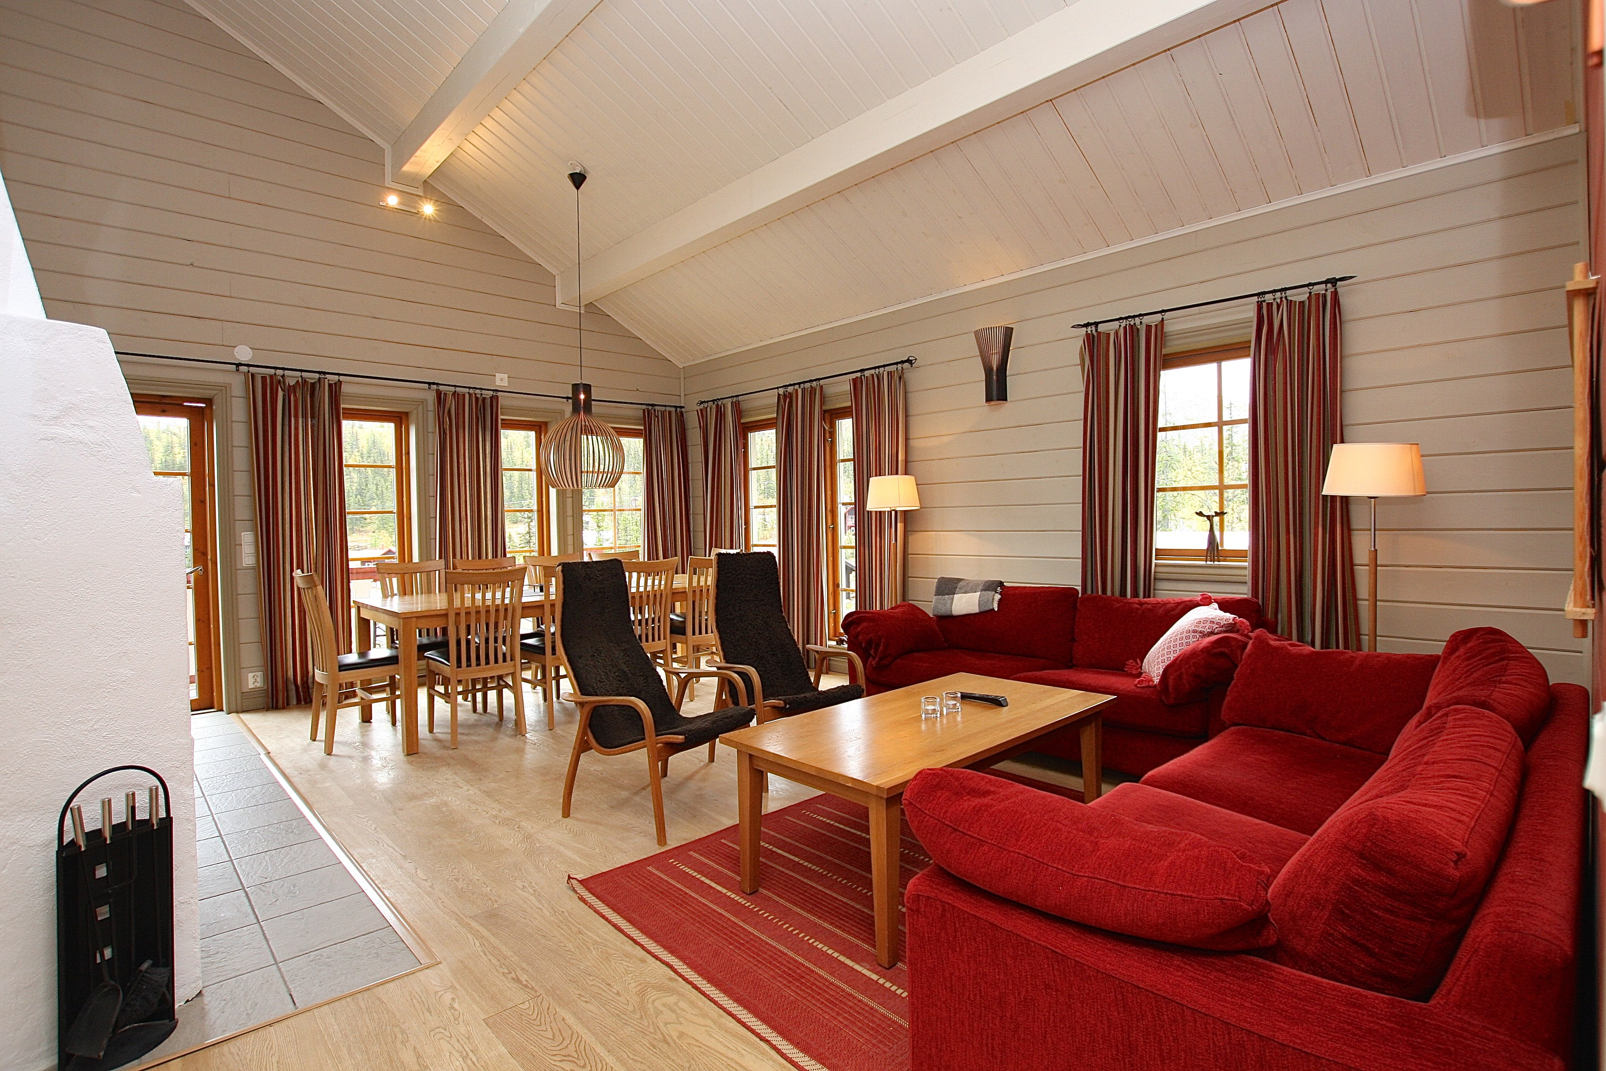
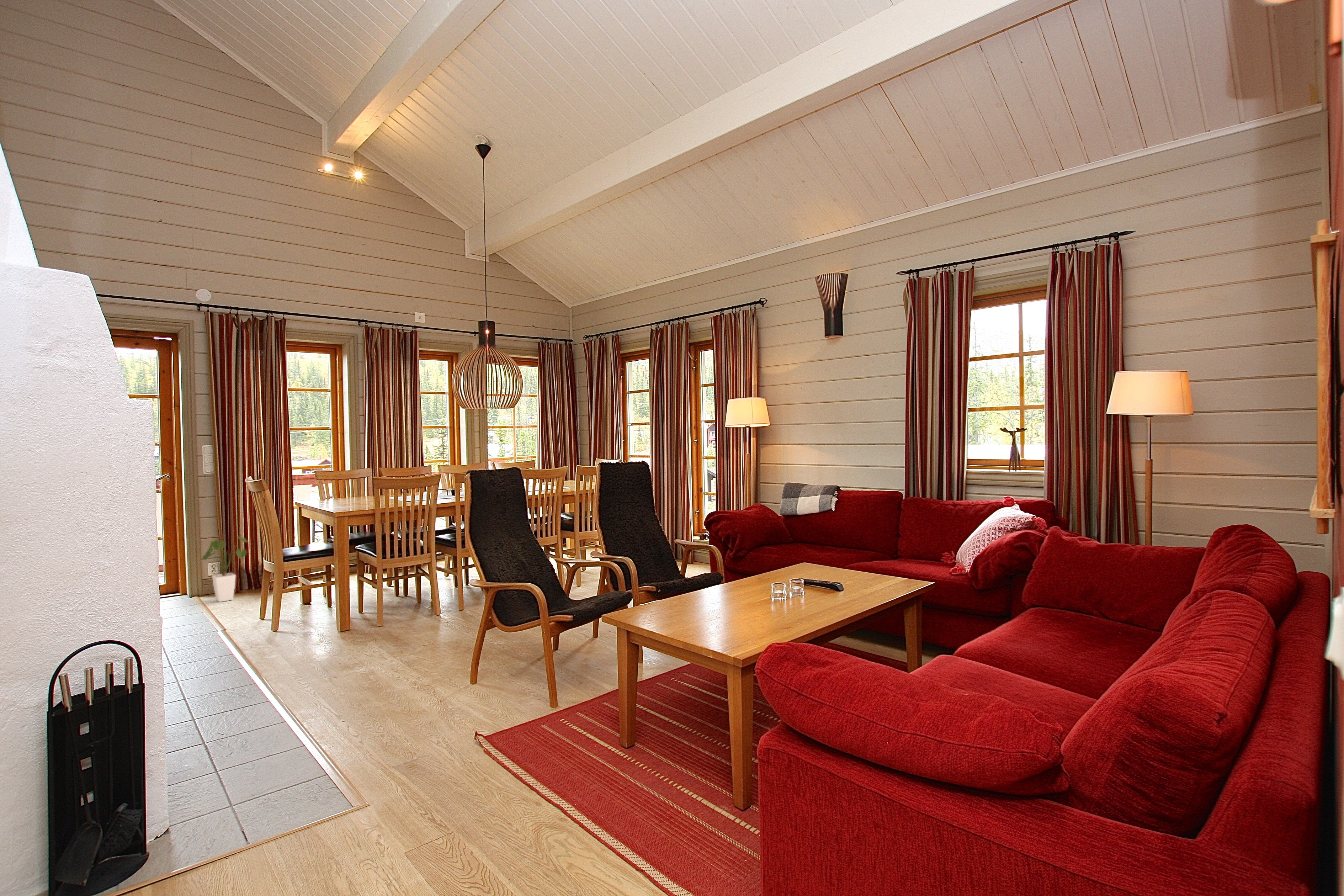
+ house plant [202,534,249,602]
